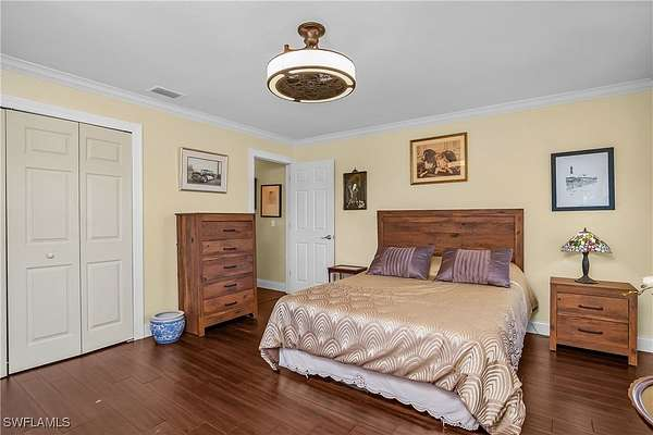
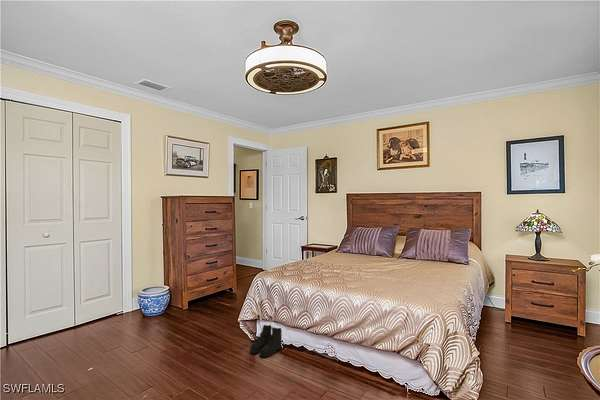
+ boots [249,324,283,358]
